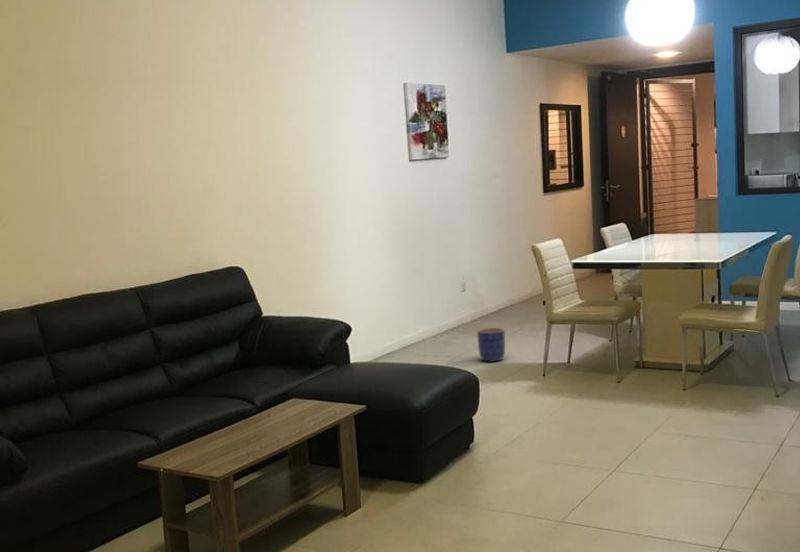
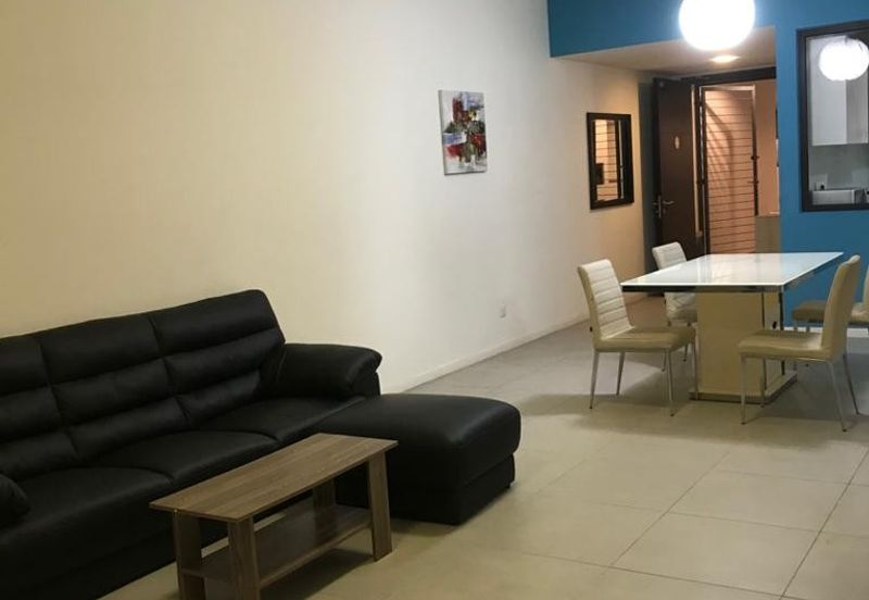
- planter [476,327,506,363]
